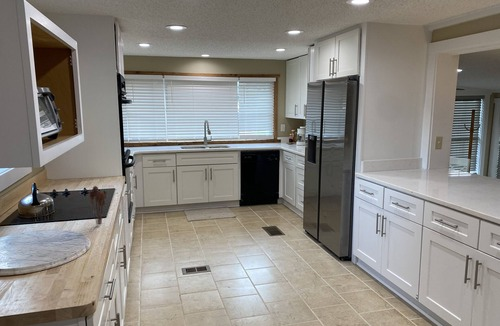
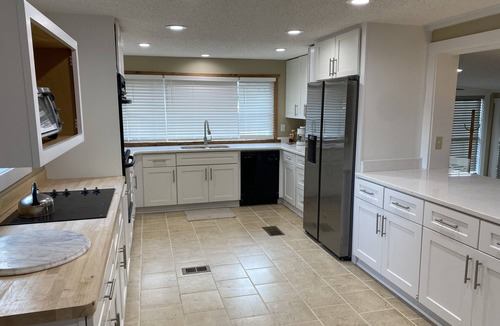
- utensil holder [88,185,108,226]
